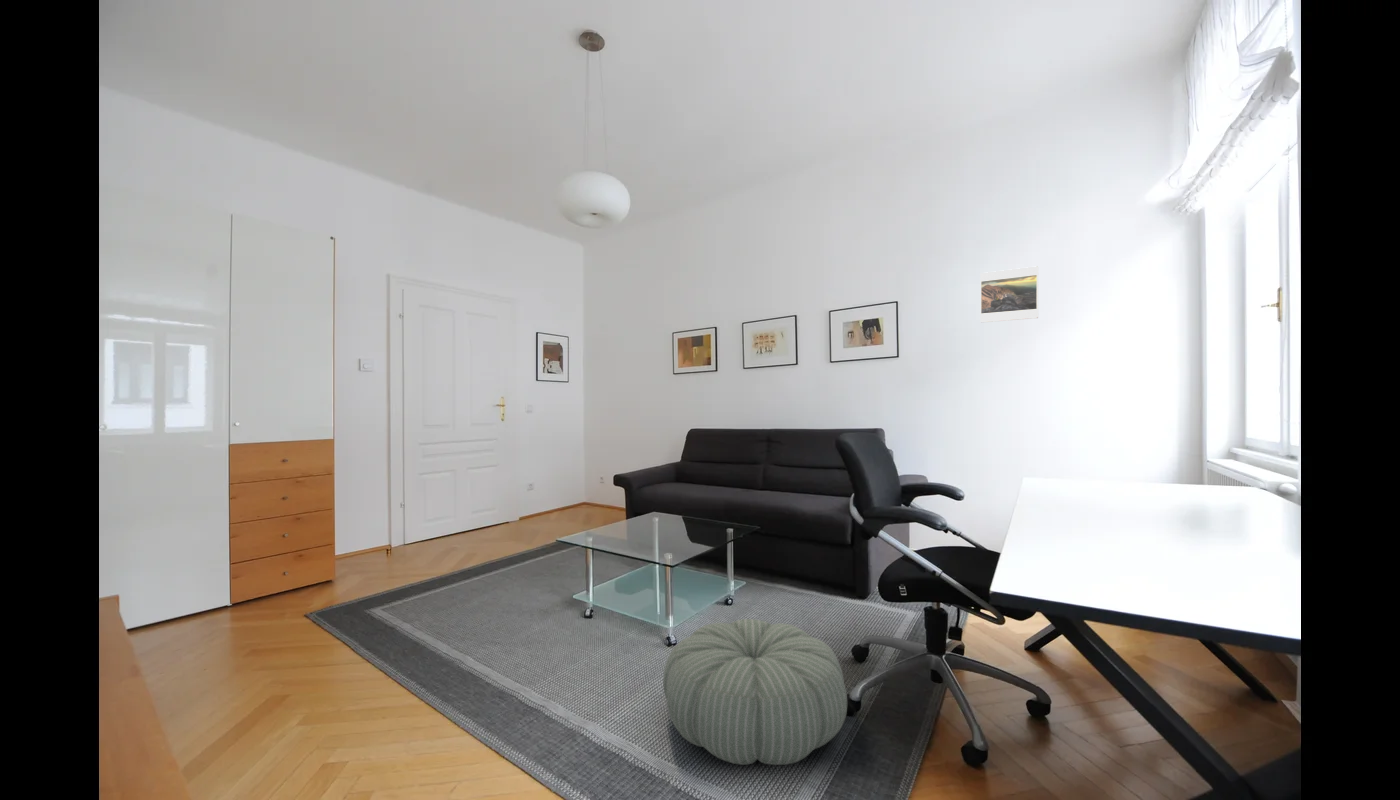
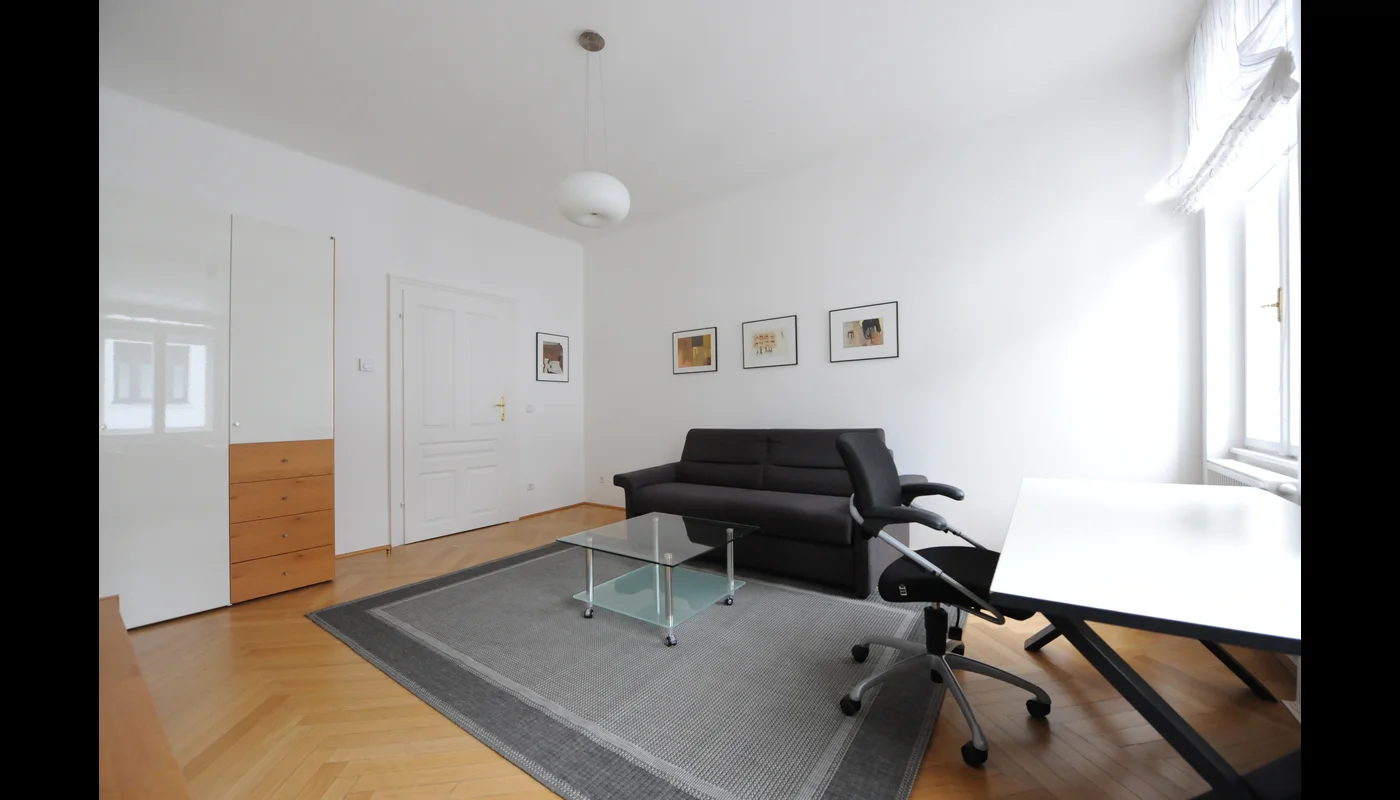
- pouf [662,618,848,766]
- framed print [979,265,1039,323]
